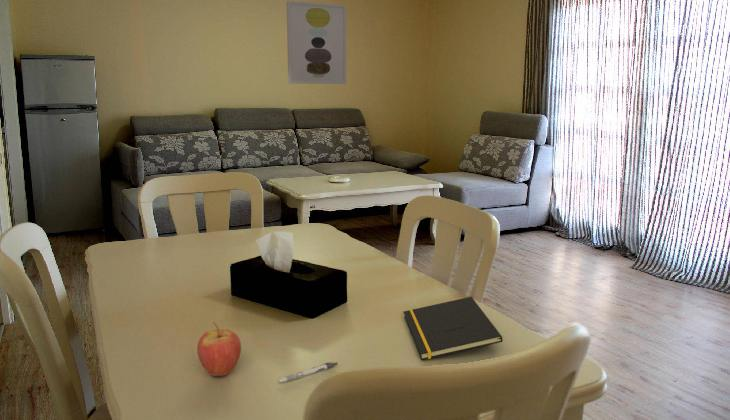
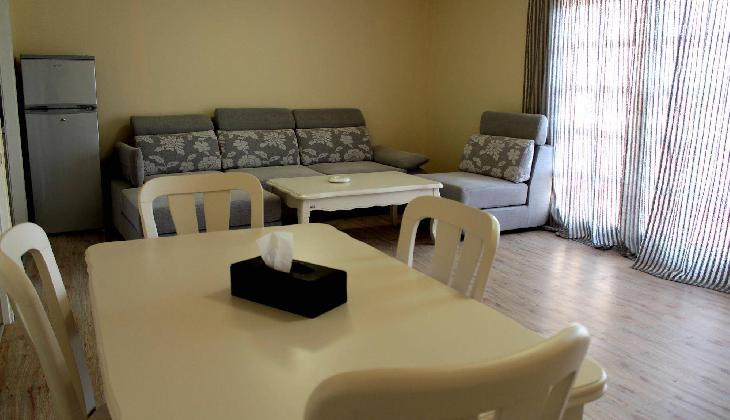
- wall art [286,0,347,85]
- pen [277,361,339,383]
- fruit [196,322,242,377]
- notepad [403,296,503,361]
